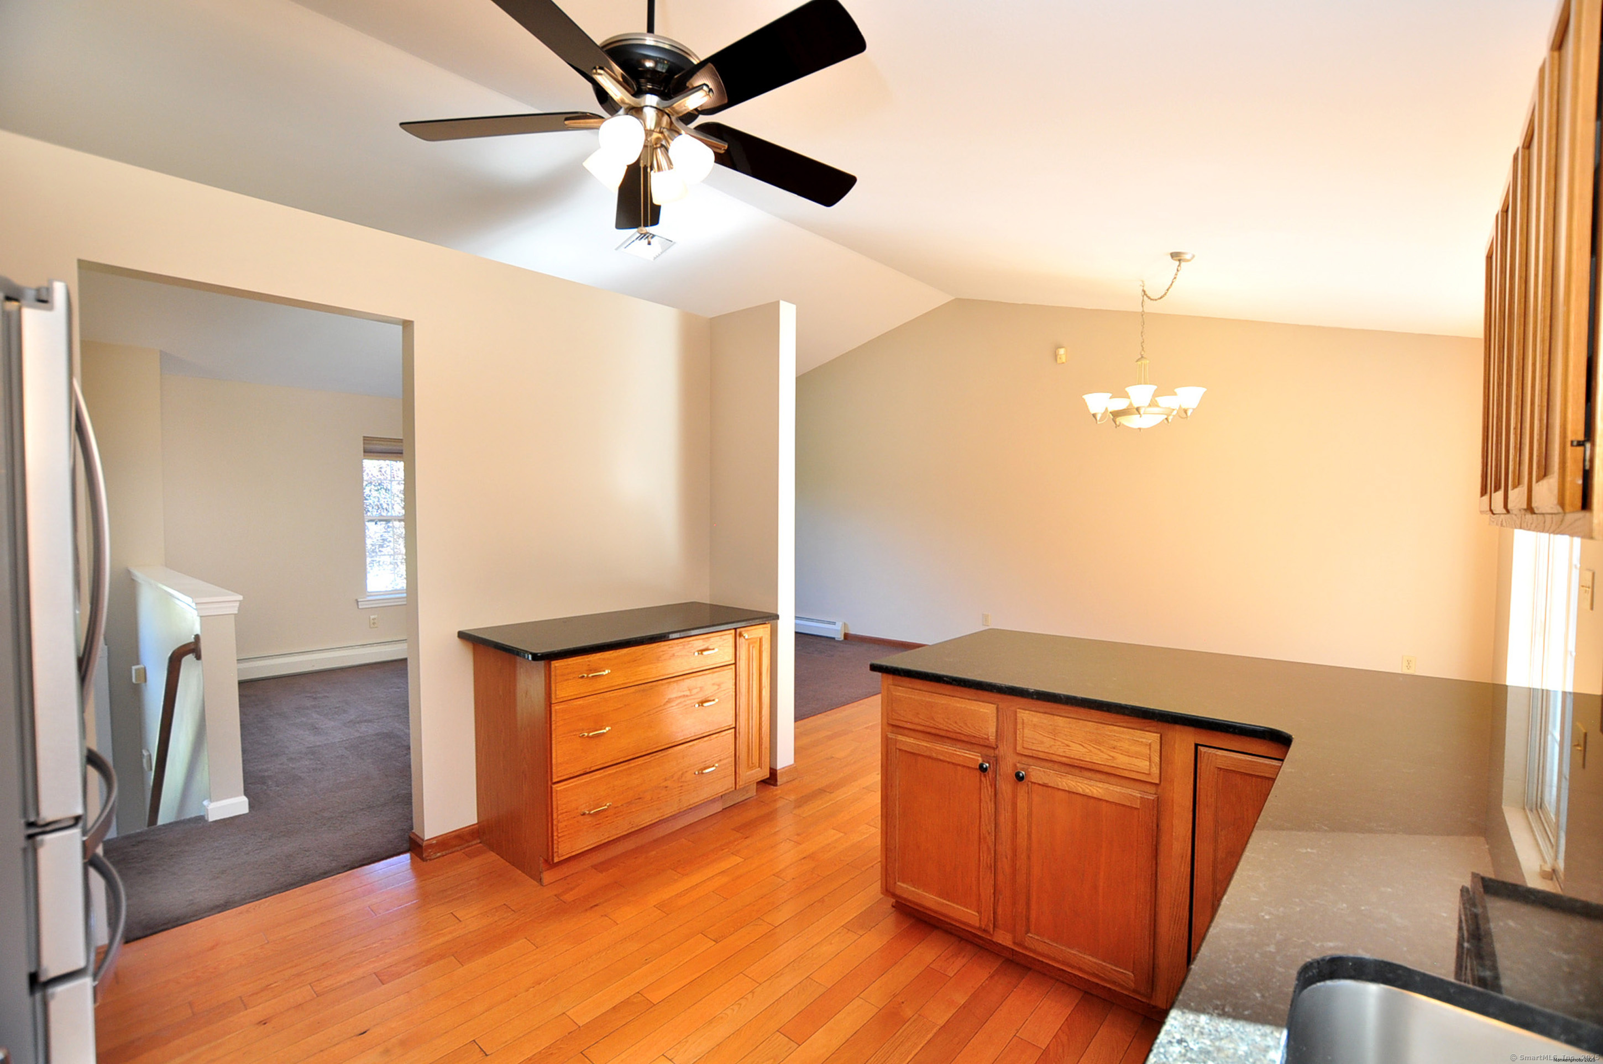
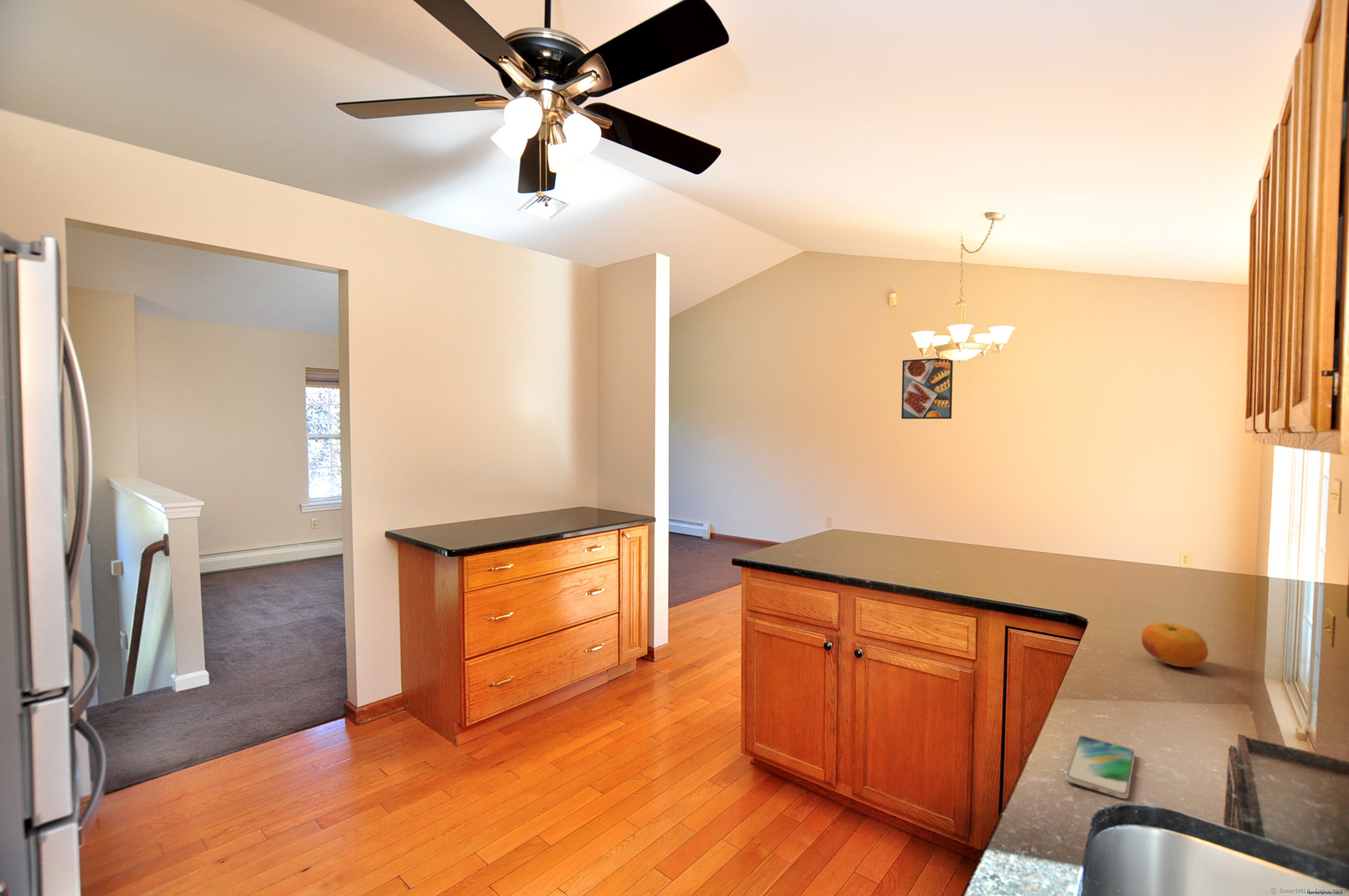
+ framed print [901,358,953,419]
+ smartphone [1065,735,1135,799]
+ fruit [1141,622,1209,668]
